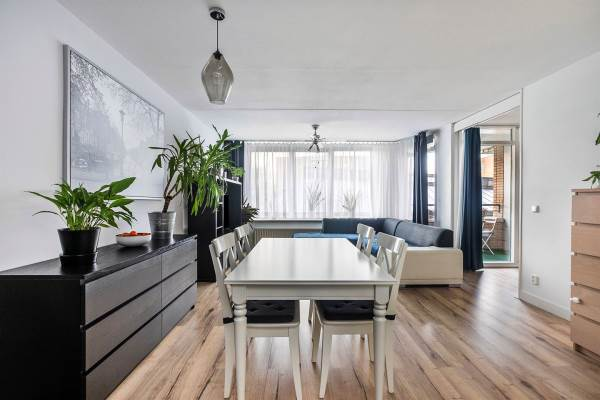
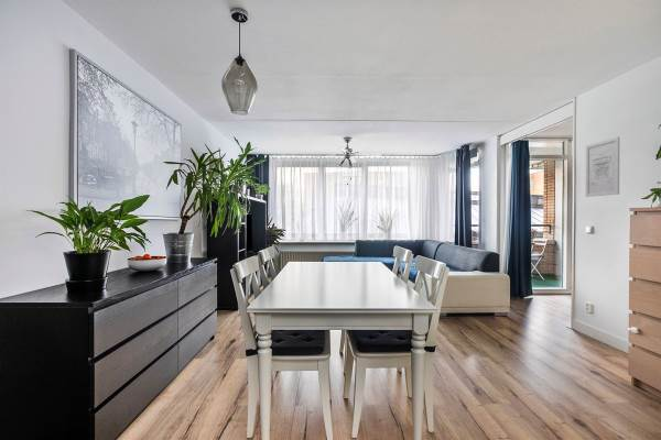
+ wall art [585,135,620,198]
